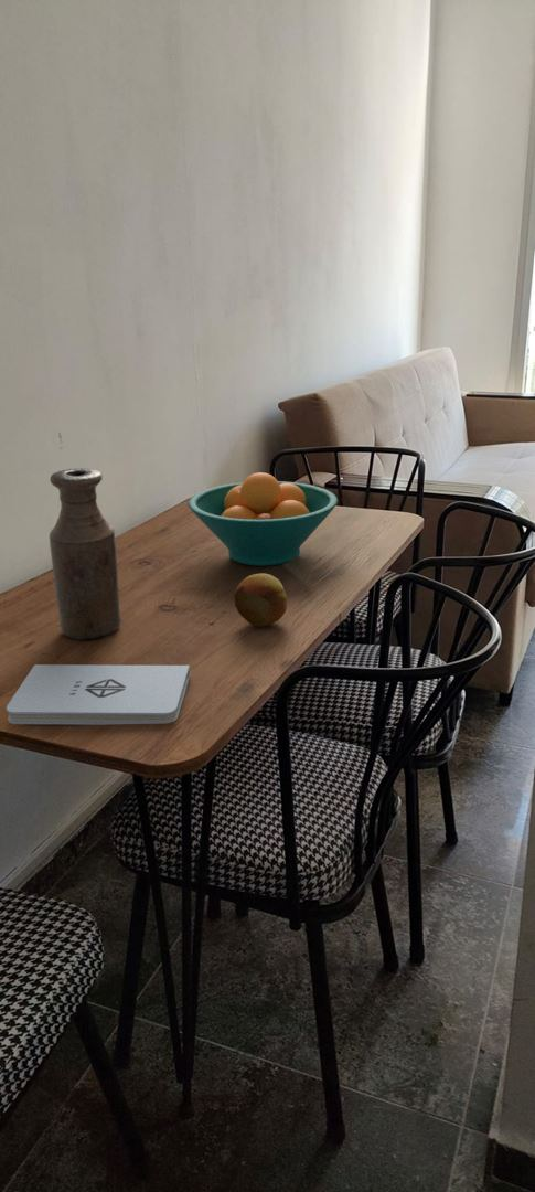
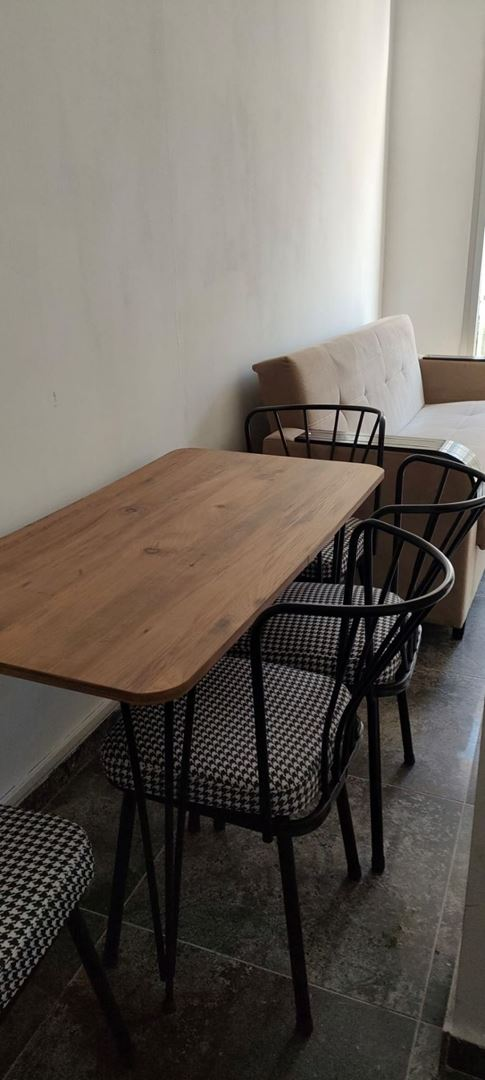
- fruit [233,573,288,628]
- fruit bowl [188,471,339,567]
- notepad [6,663,191,726]
- bottle [49,467,121,640]
